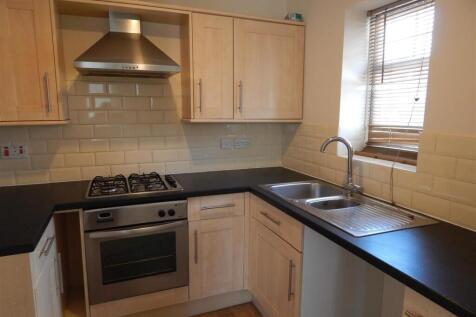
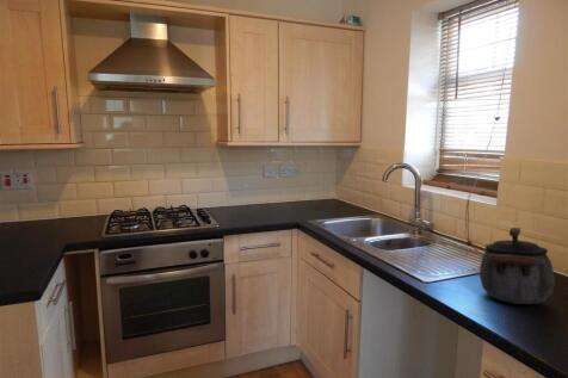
+ kettle [479,227,556,305]
